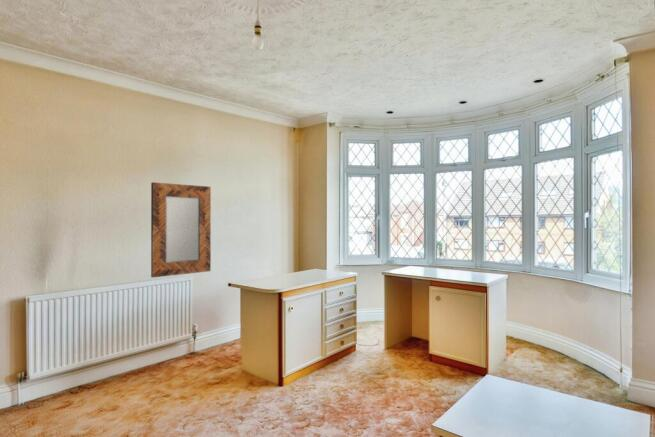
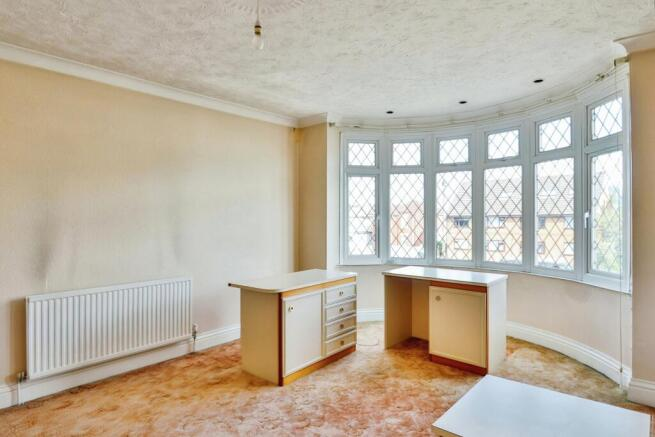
- home mirror [150,181,212,279]
